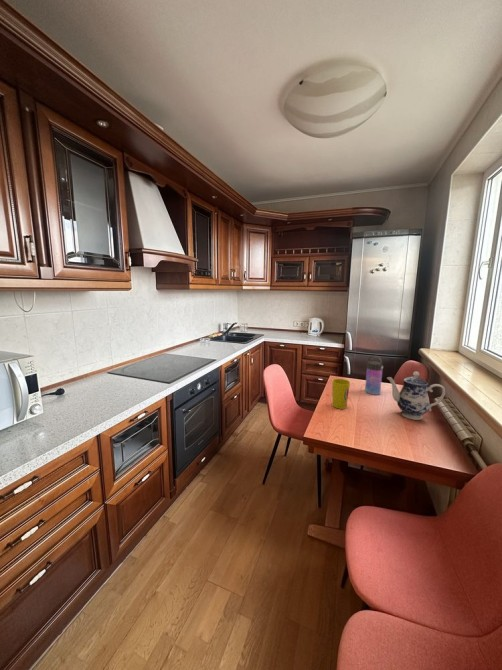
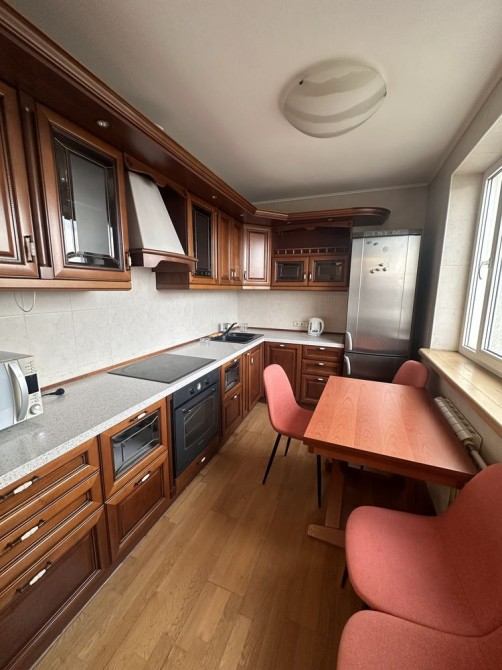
- water bottle [364,355,384,396]
- teapot [386,371,446,421]
- cup [332,378,351,410]
